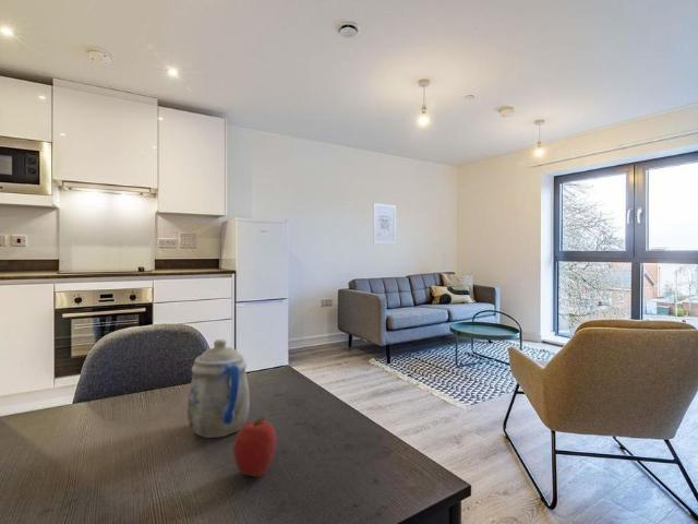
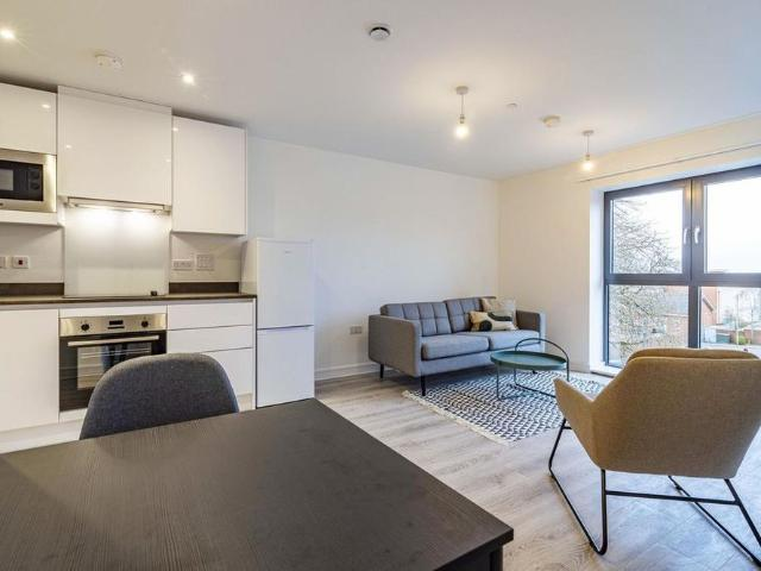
- wall art [372,202,397,245]
- fruit [232,416,278,478]
- teapot [186,338,251,439]
